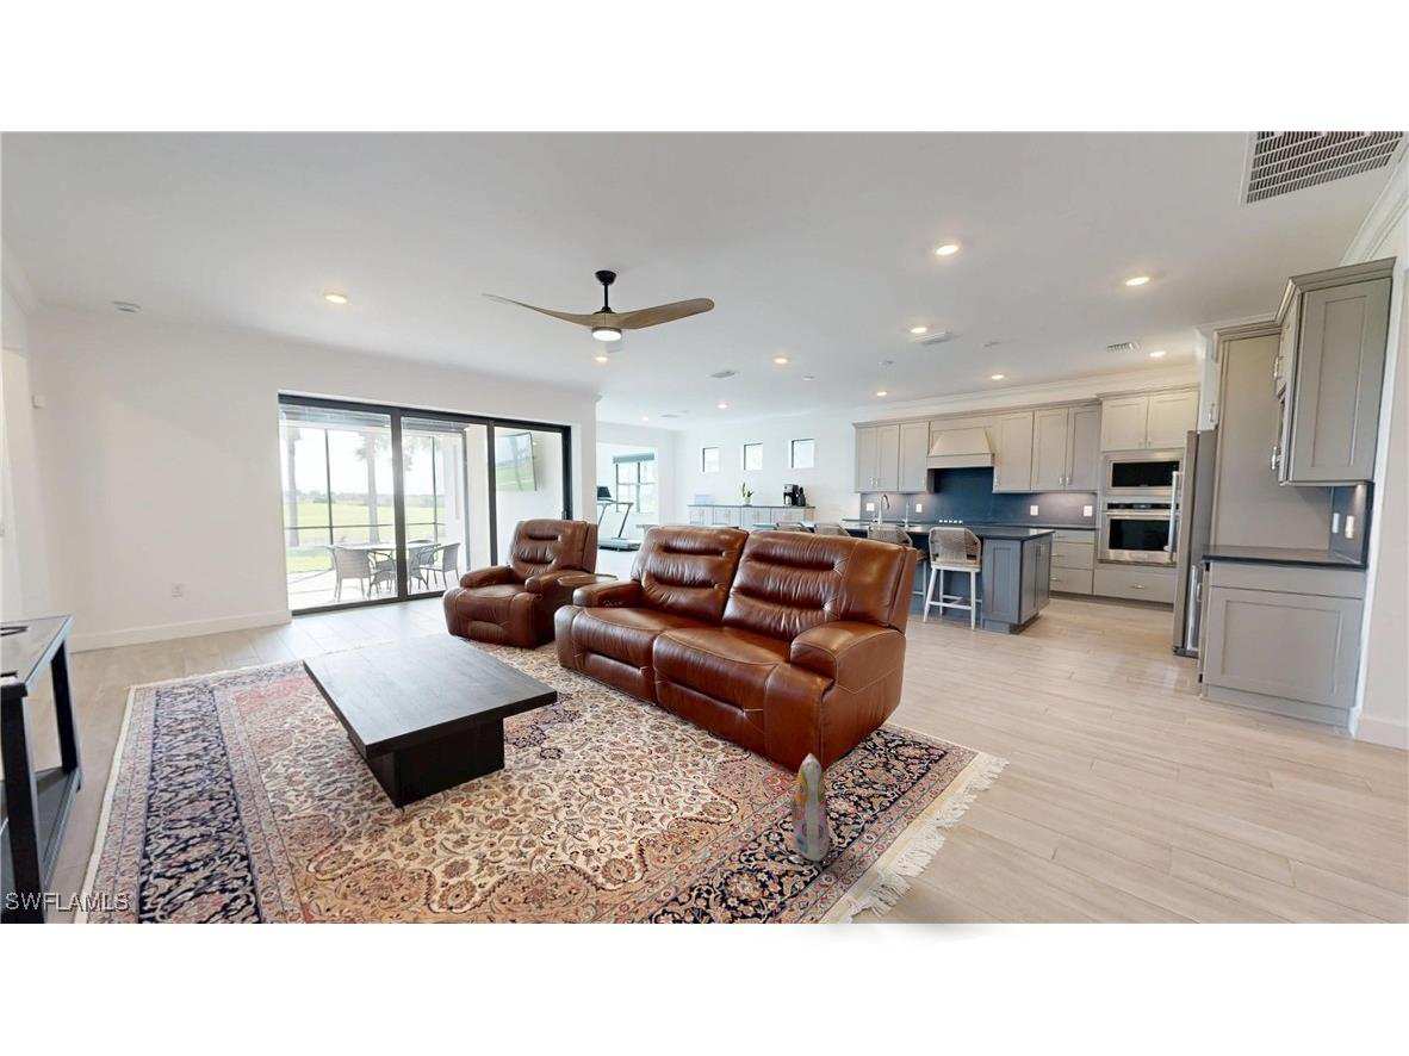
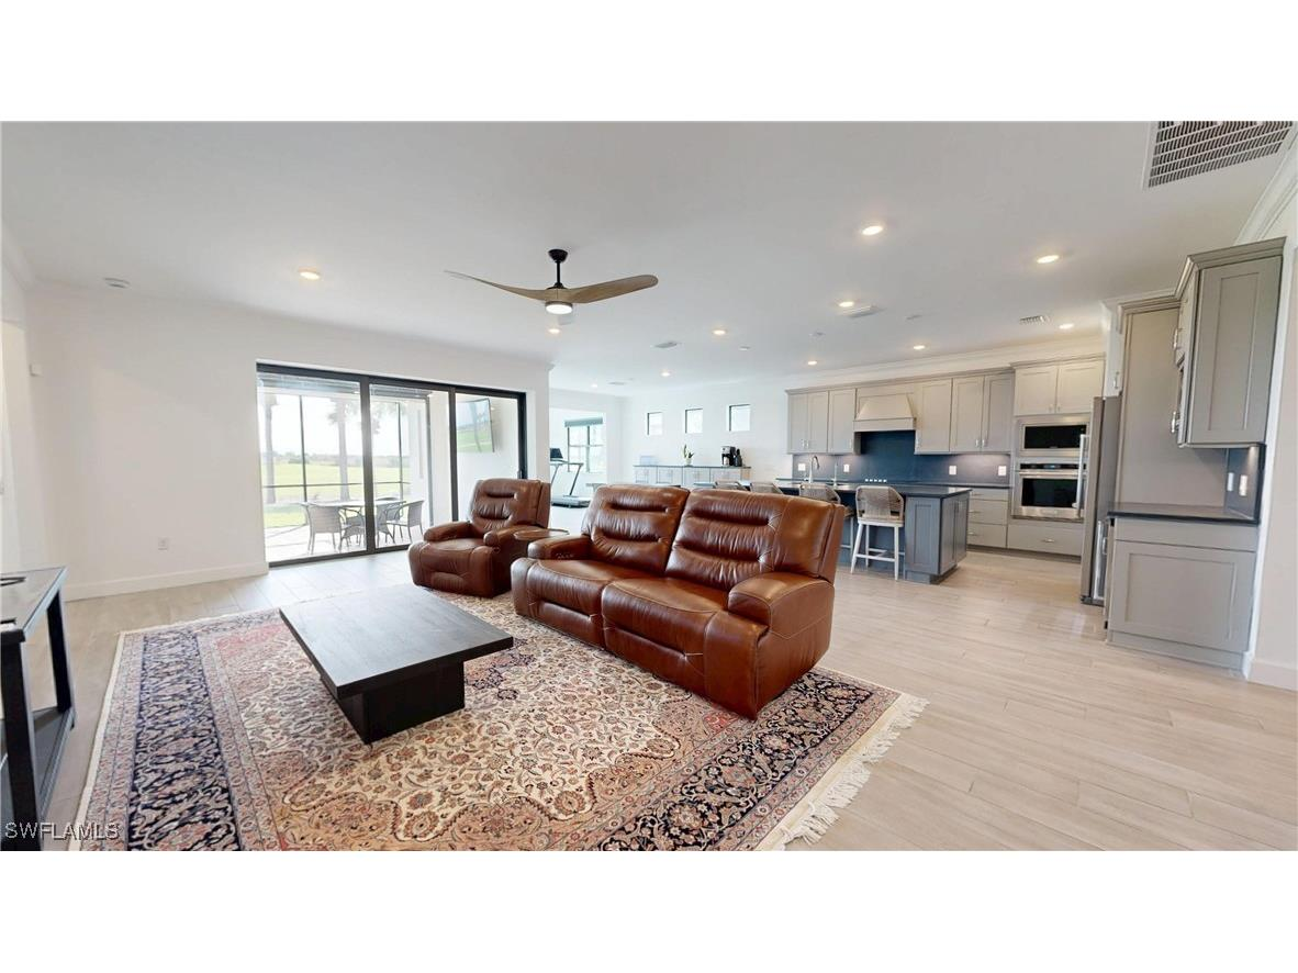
- plush toy [787,752,831,863]
